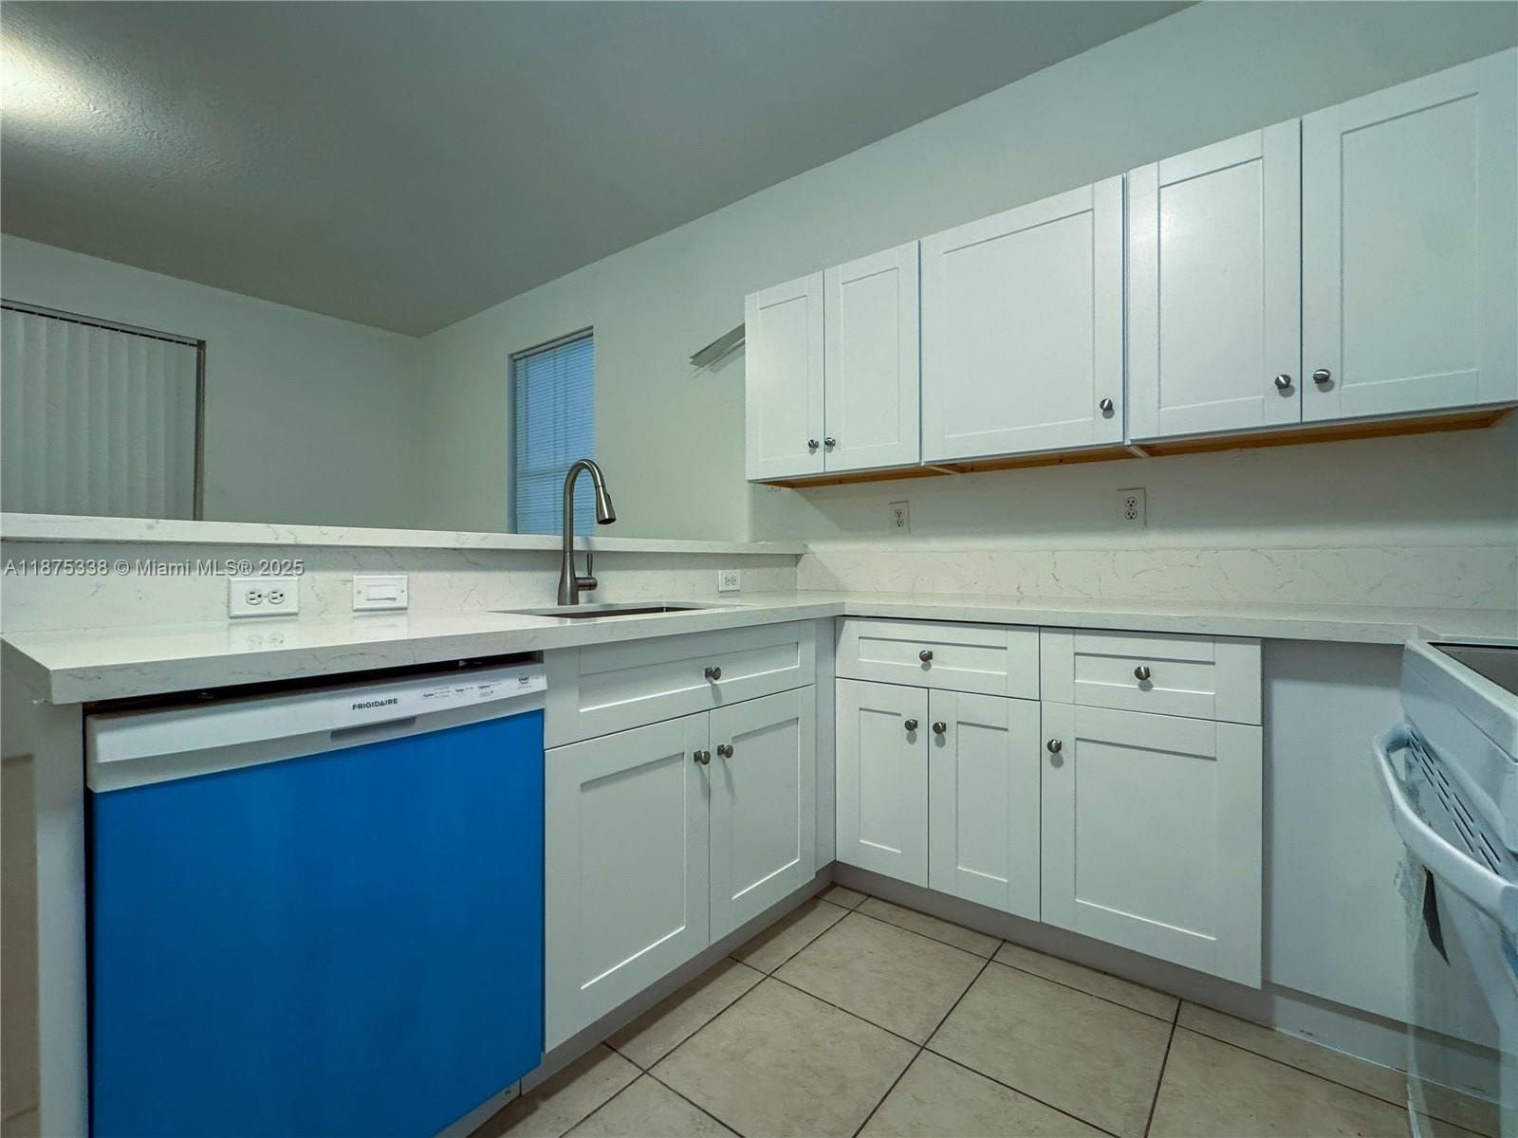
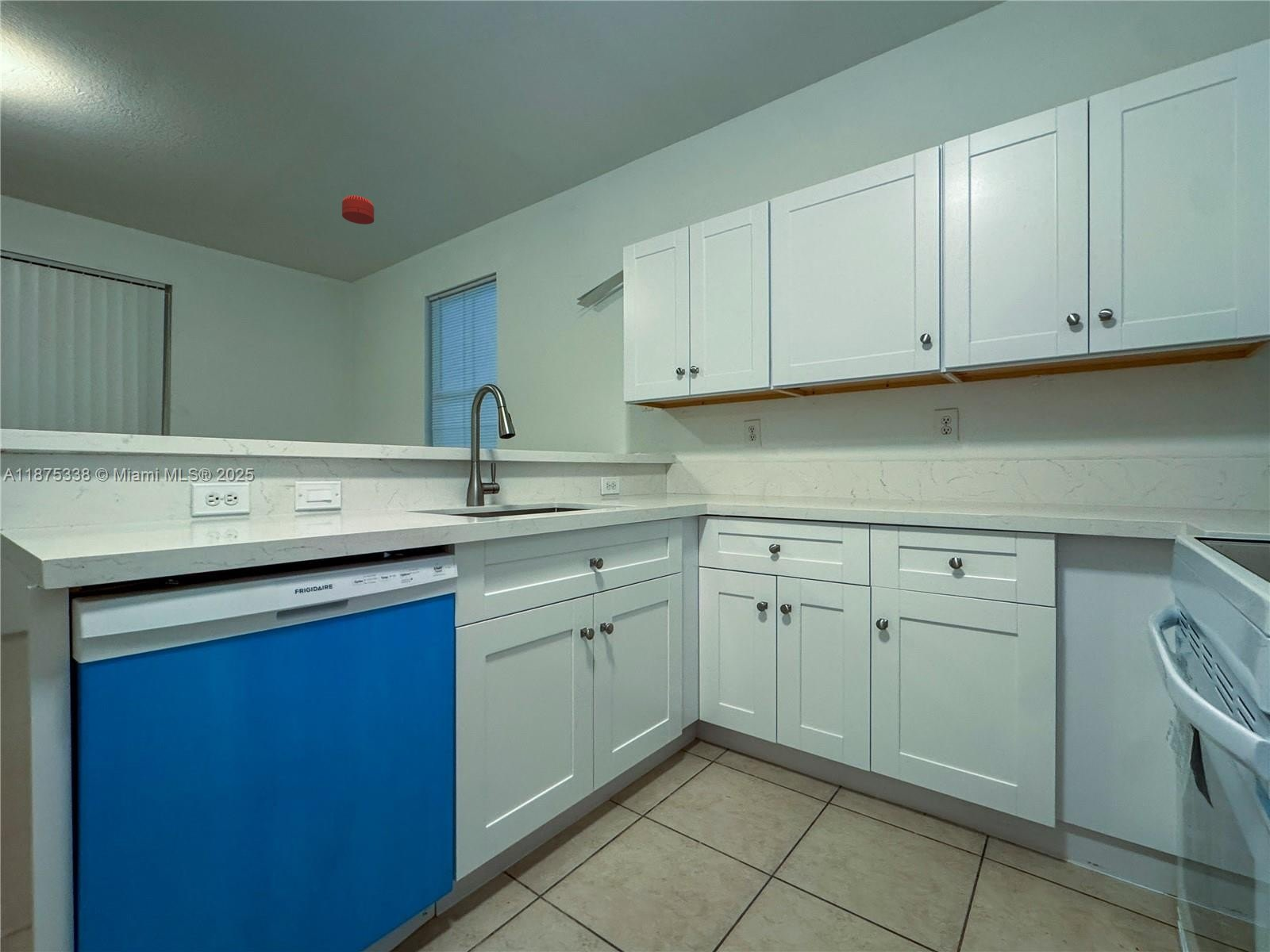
+ smoke detector [341,195,375,225]
